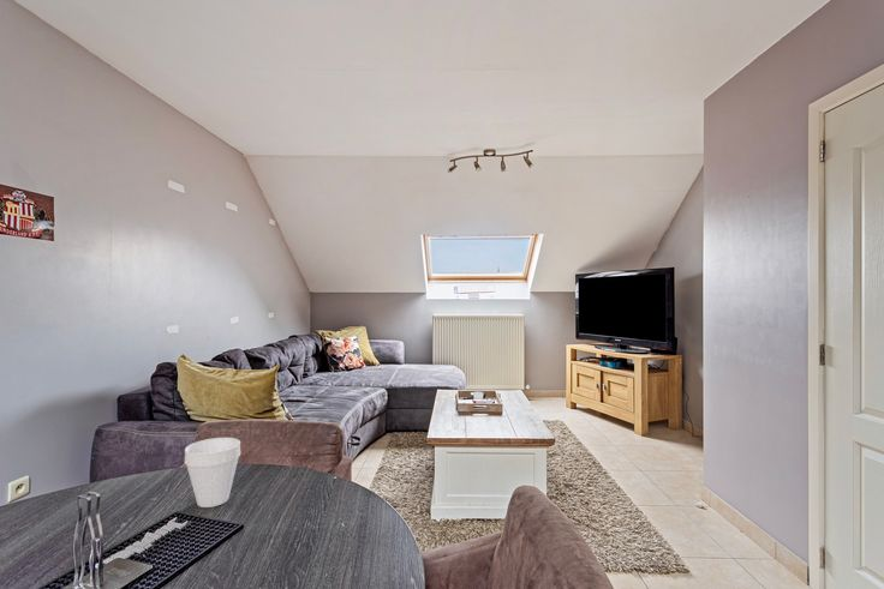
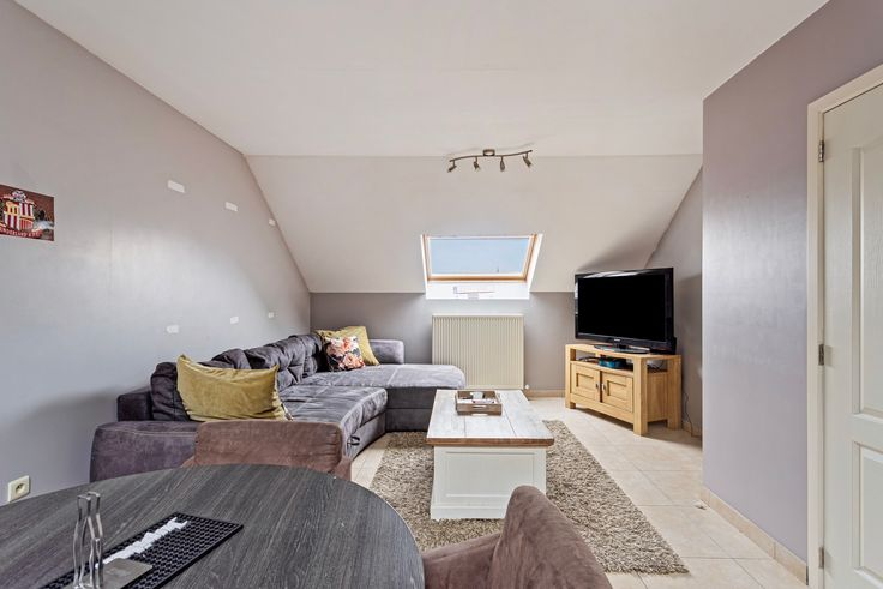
- cup [184,437,241,509]
